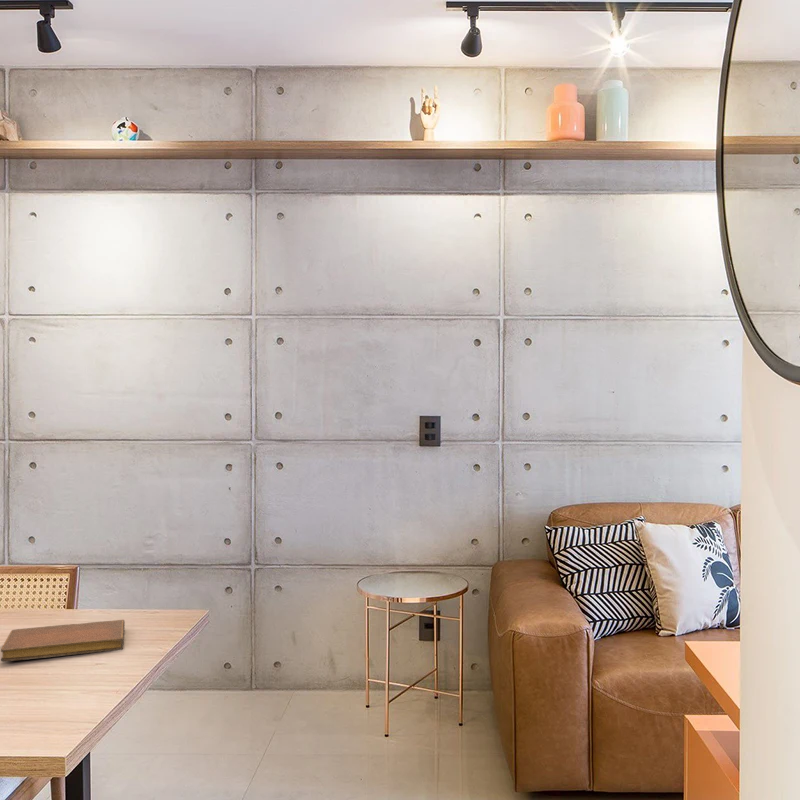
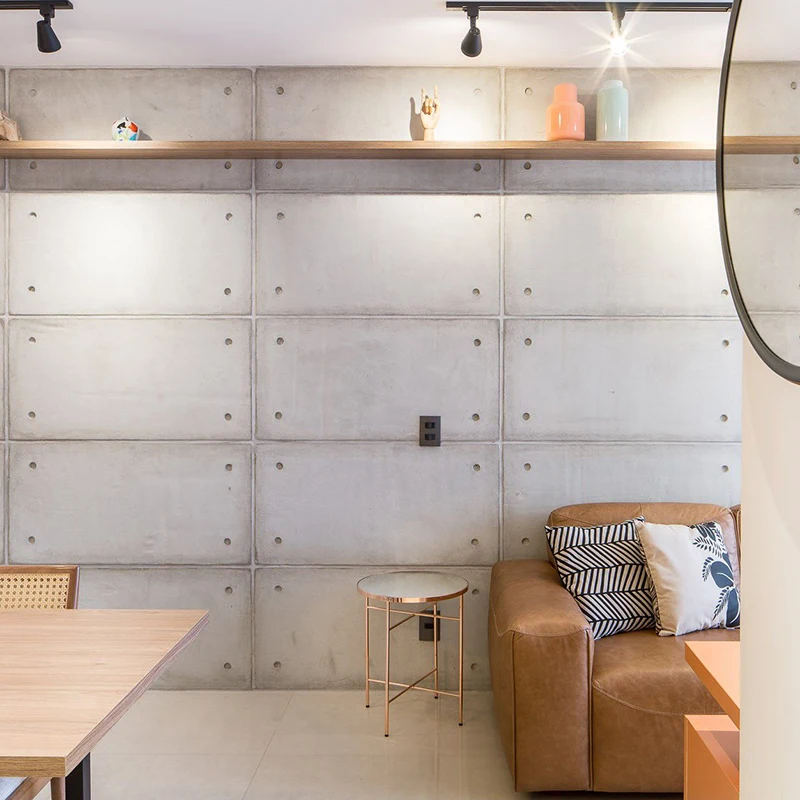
- notebook [0,619,126,662]
